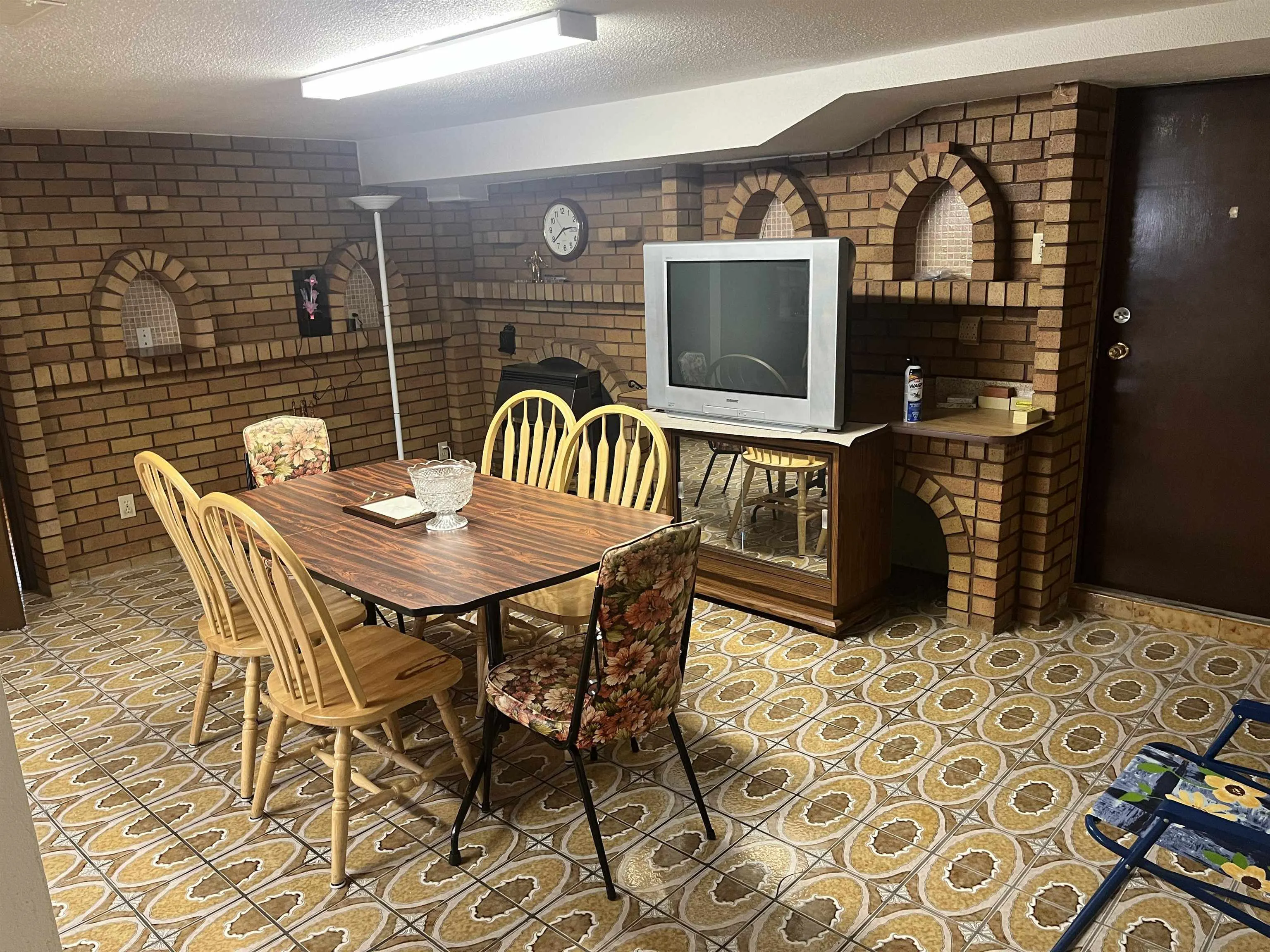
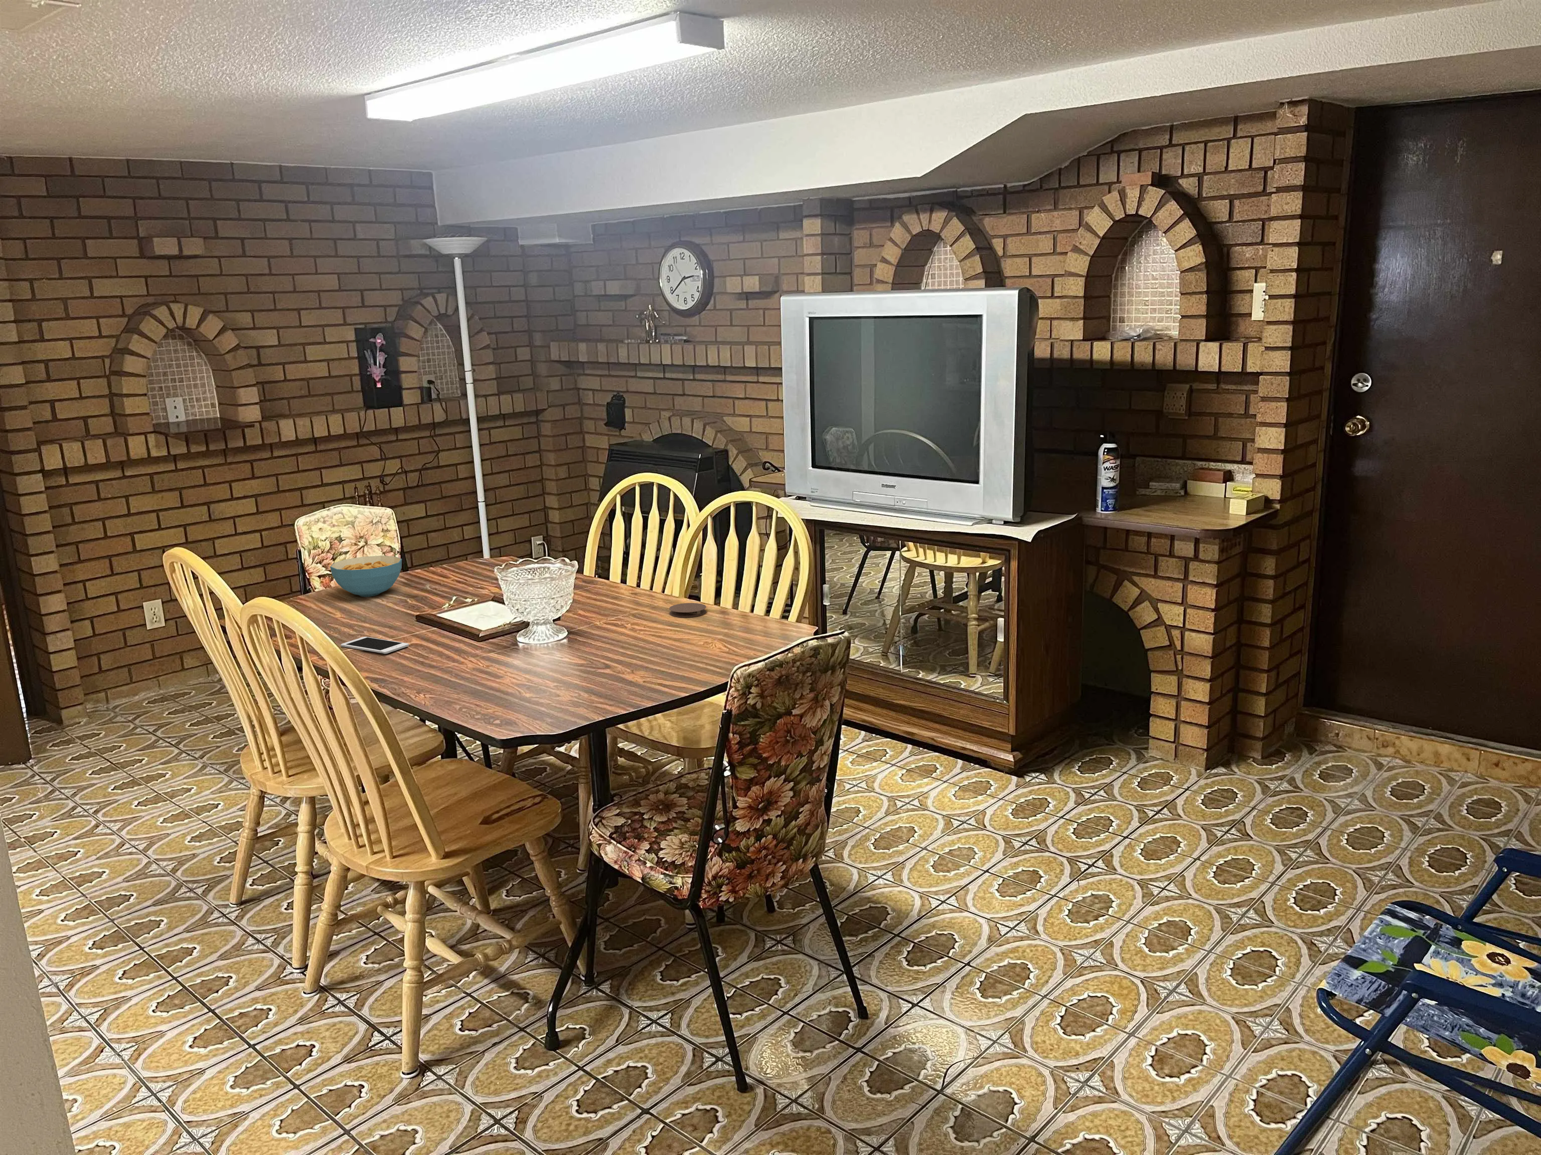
+ cereal bowl [330,556,403,597]
+ cell phone [341,636,409,654]
+ coaster [669,603,706,618]
